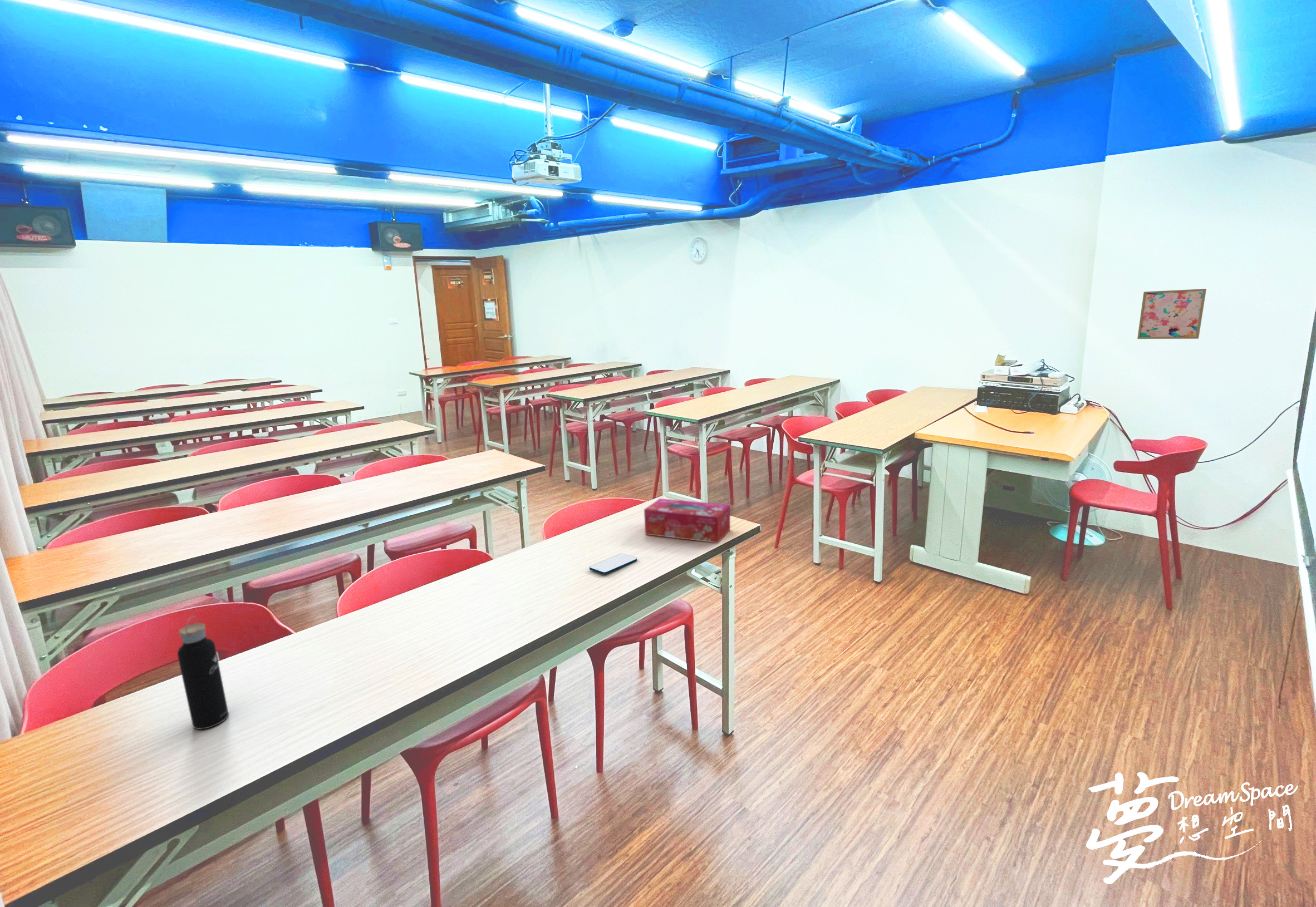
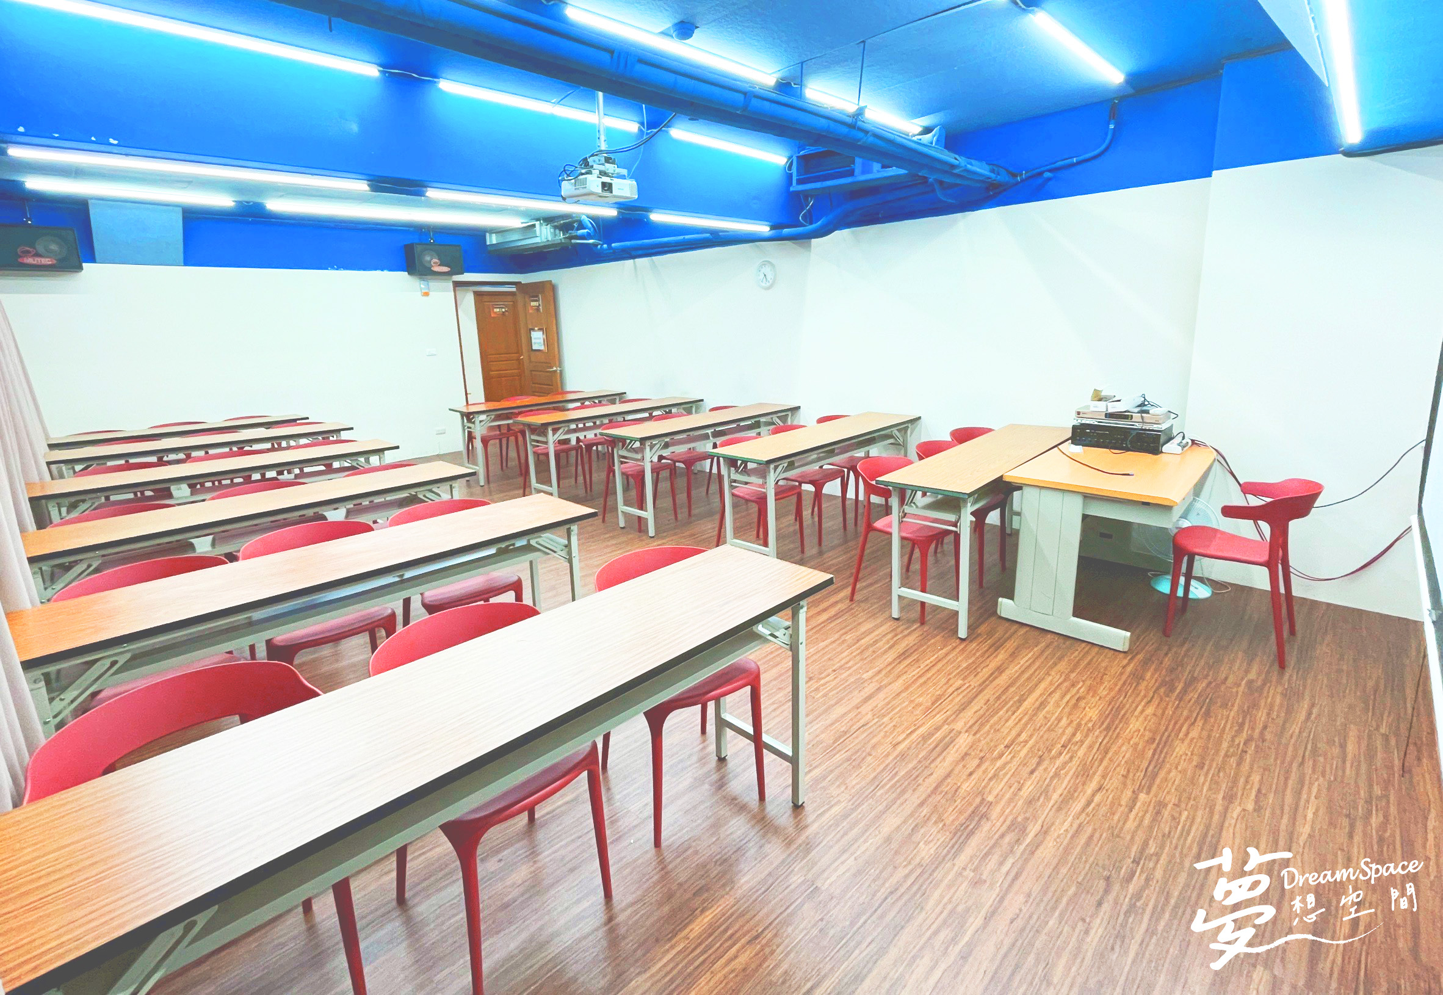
- water bottle [177,615,229,730]
- tissue box [644,498,731,544]
- wall art [1137,288,1207,339]
- smartphone [589,553,637,575]
